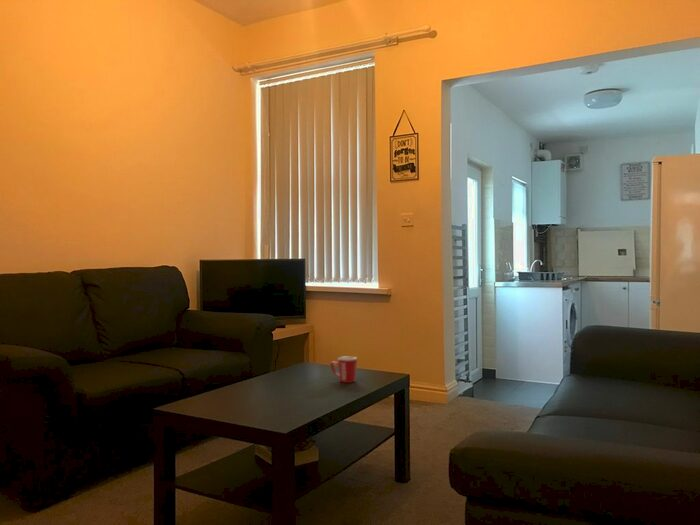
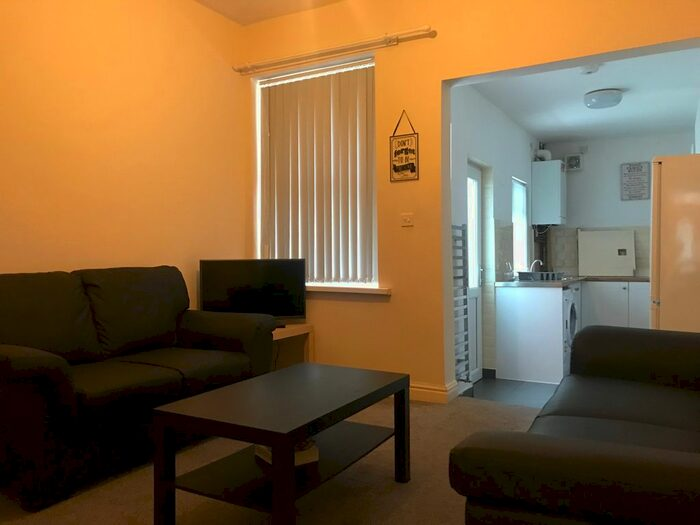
- mug [330,356,358,384]
